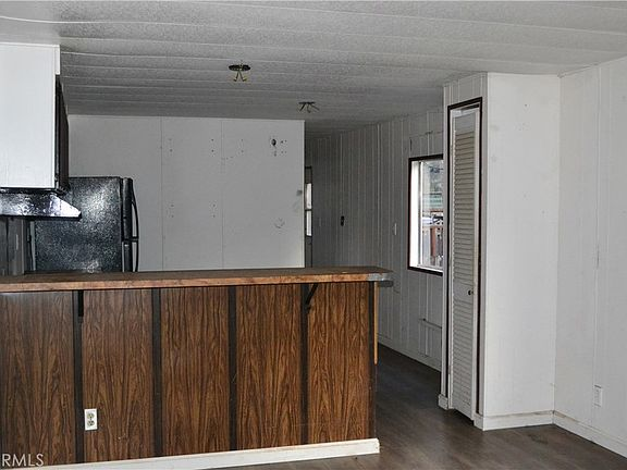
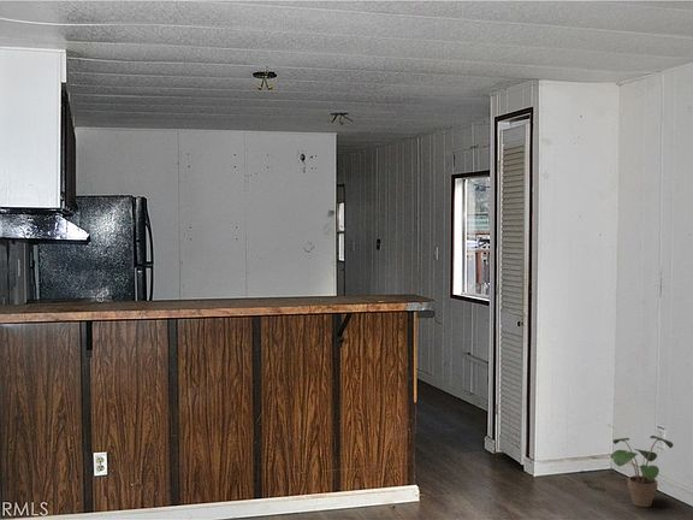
+ potted plant [611,435,674,508]
